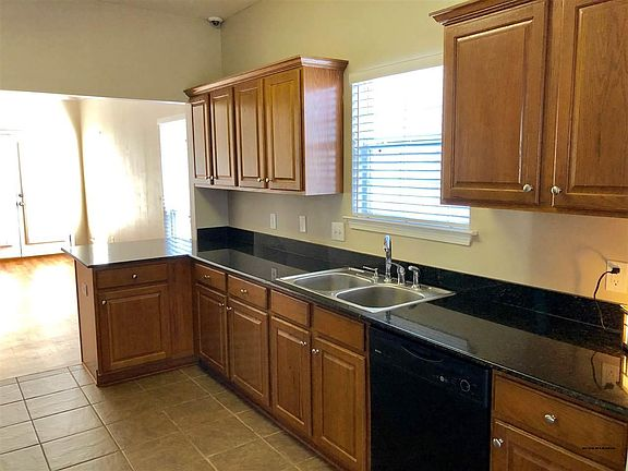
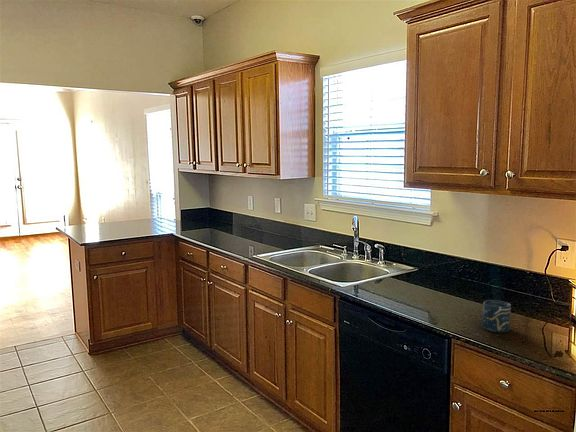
+ cup [481,299,512,334]
